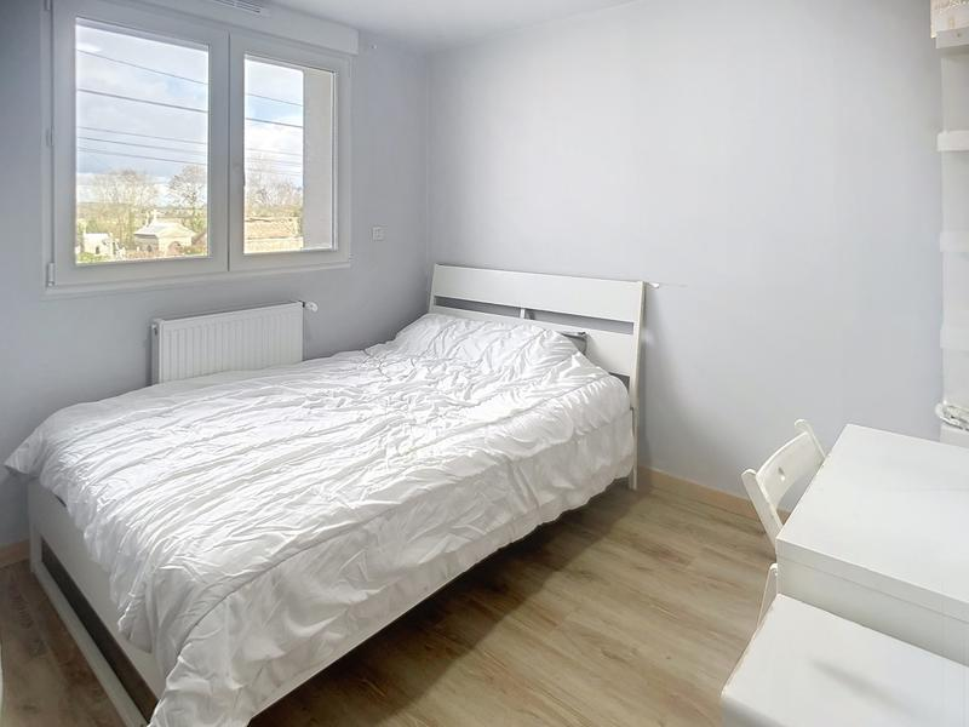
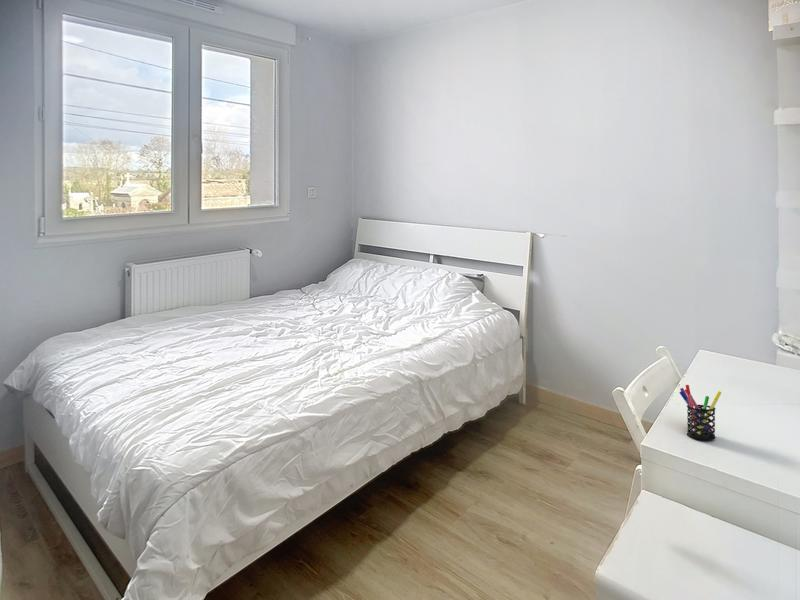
+ pen holder [678,384,723,441]
